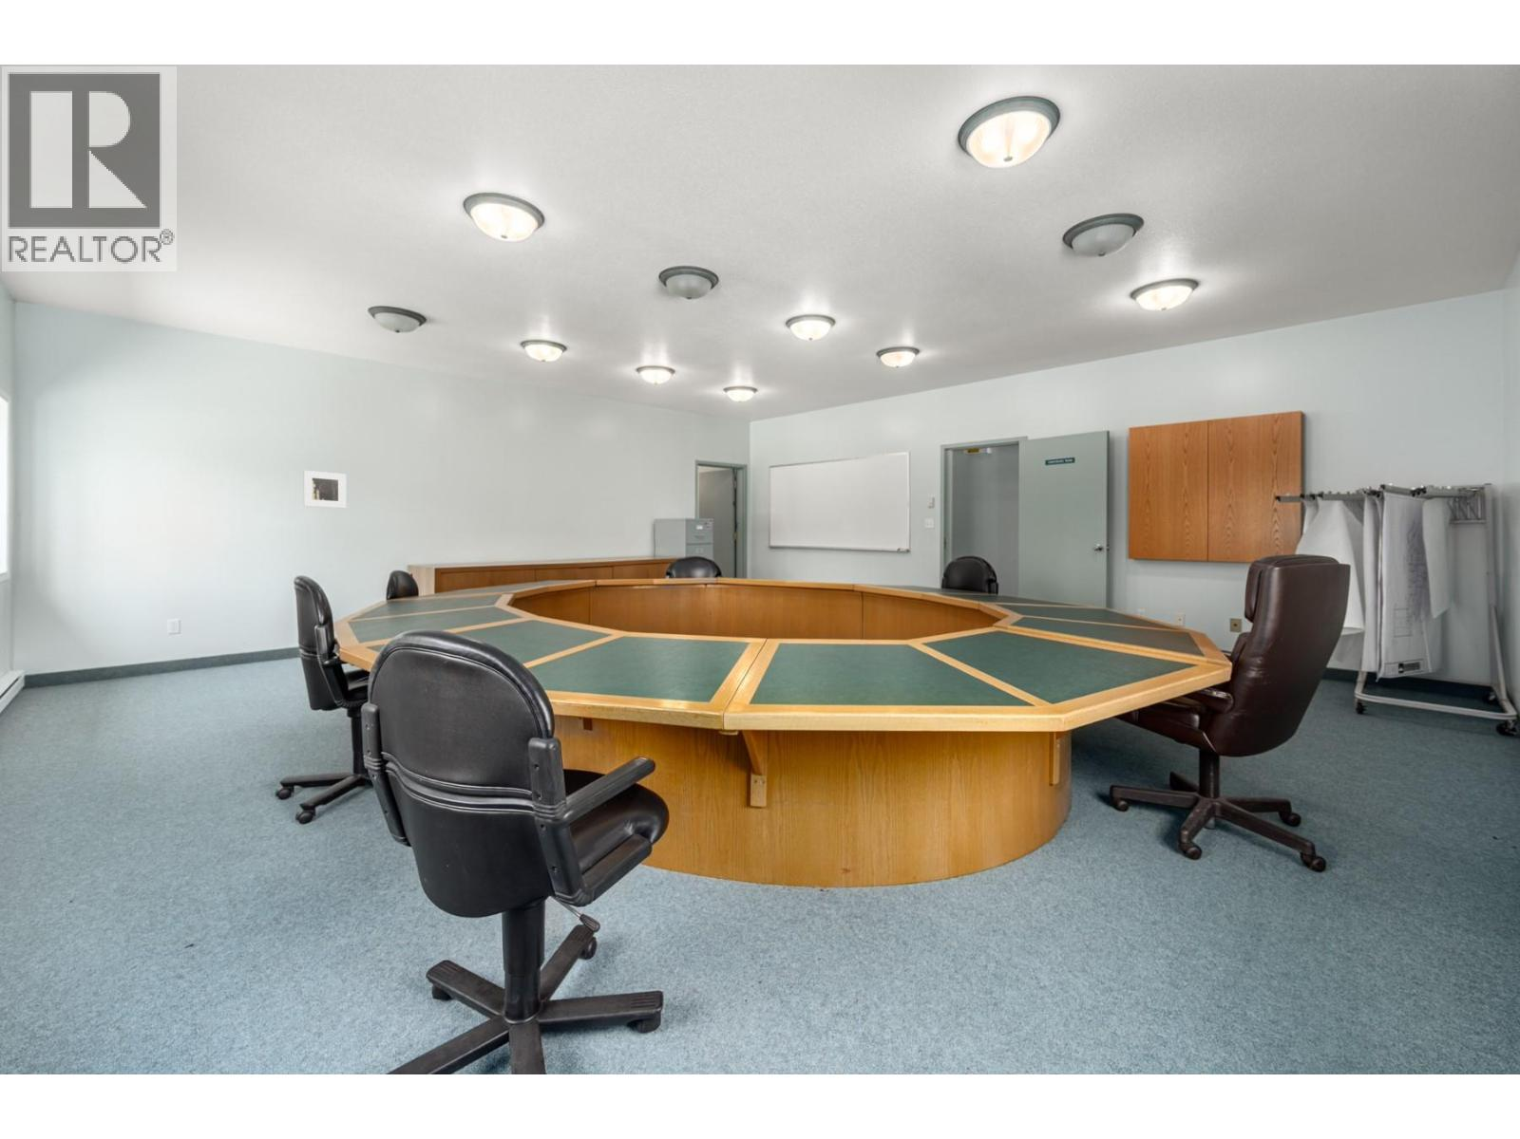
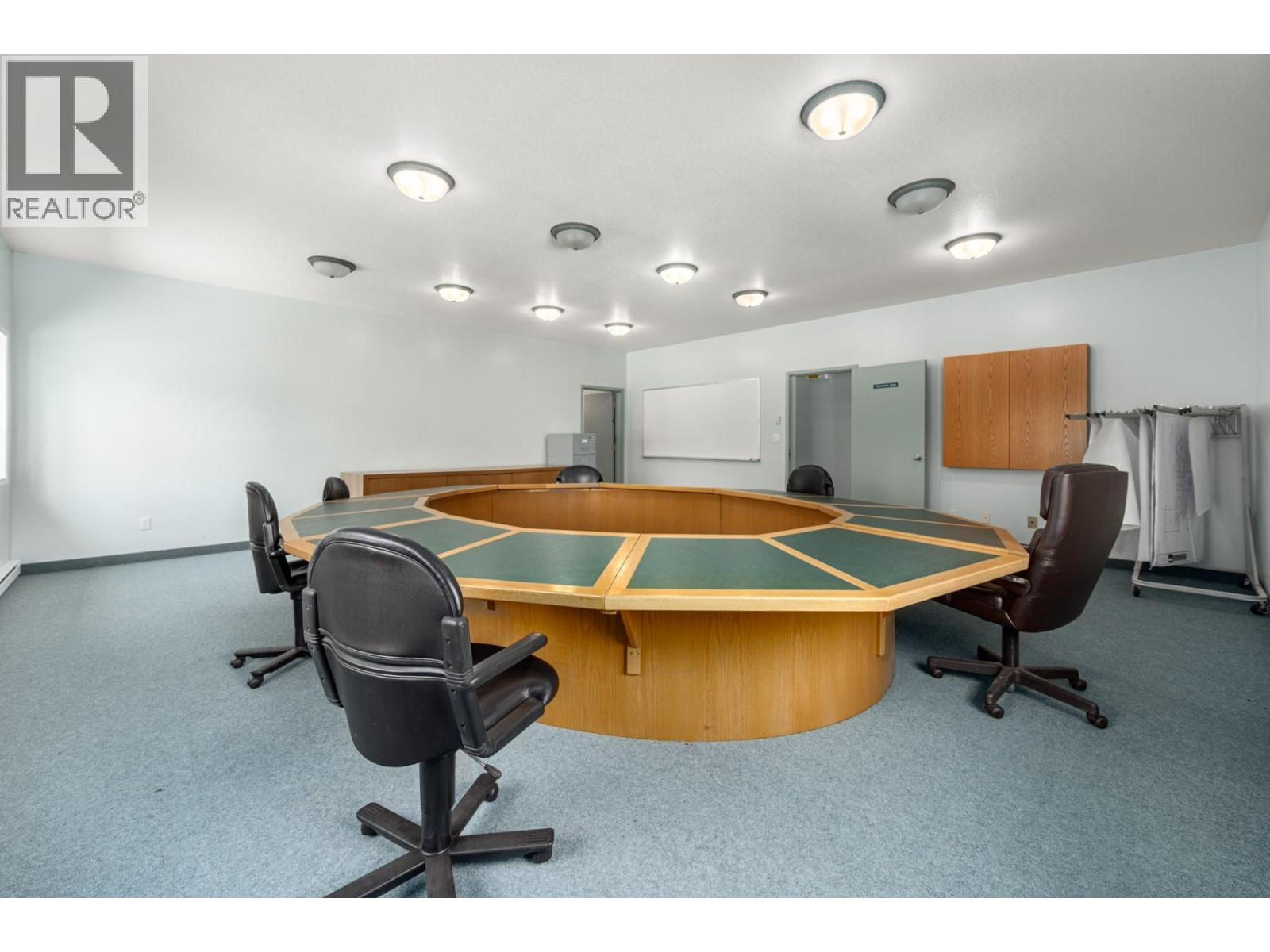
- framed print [303,470,347,508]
